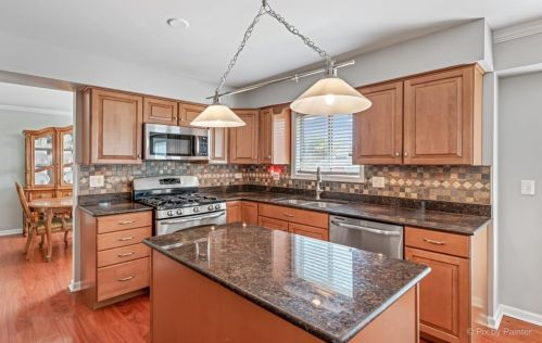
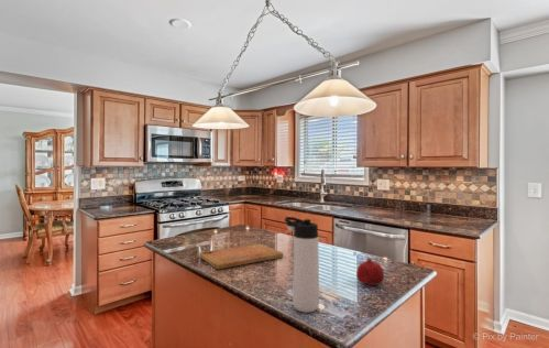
+ fruit [355,257,385,286]
+ cutting board [198,243,284,270]
+ thermos bottle [284,216,320,314]
